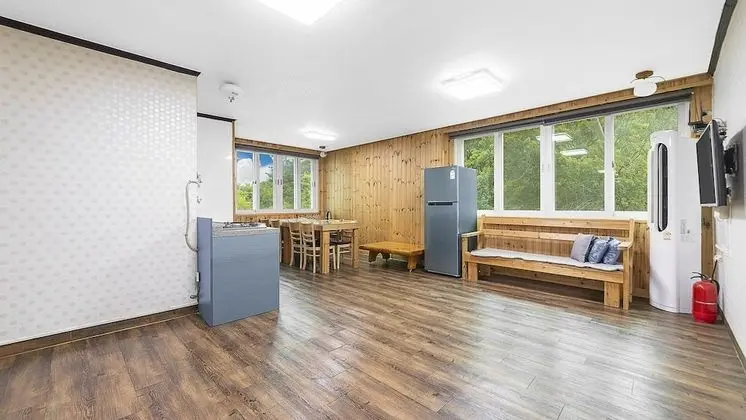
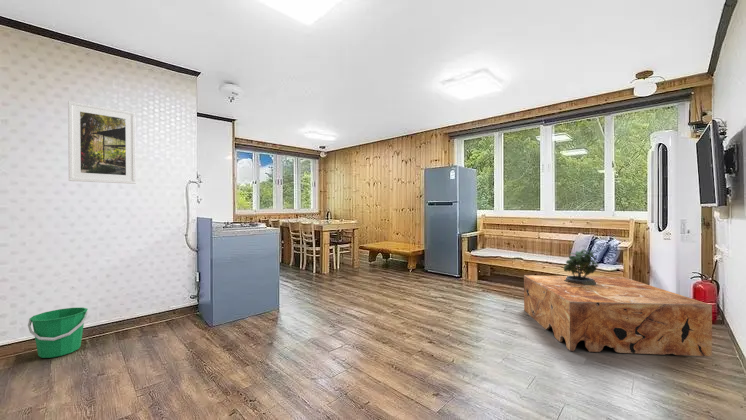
+ bucket [27,306,89,359]
+ coffee table [523,274,713,357]
+ potted plant [563,246,600,285]
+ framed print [67,100,137,185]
